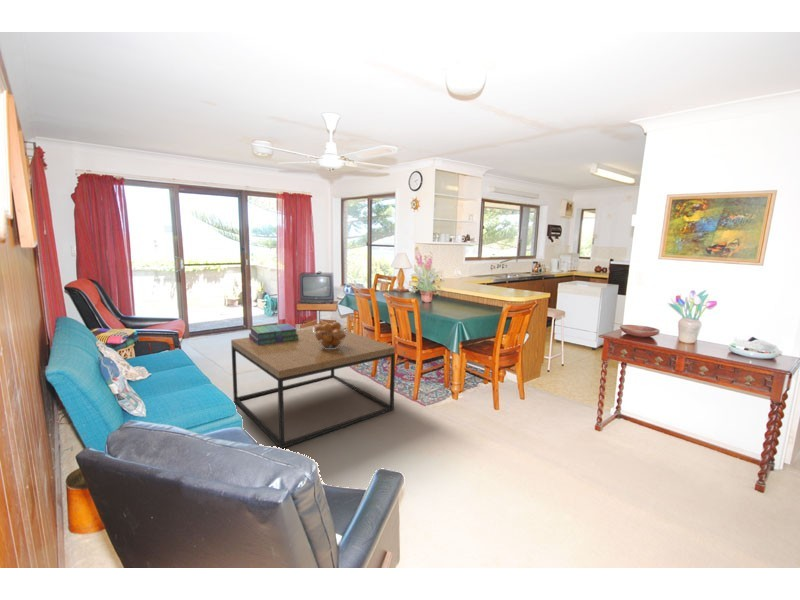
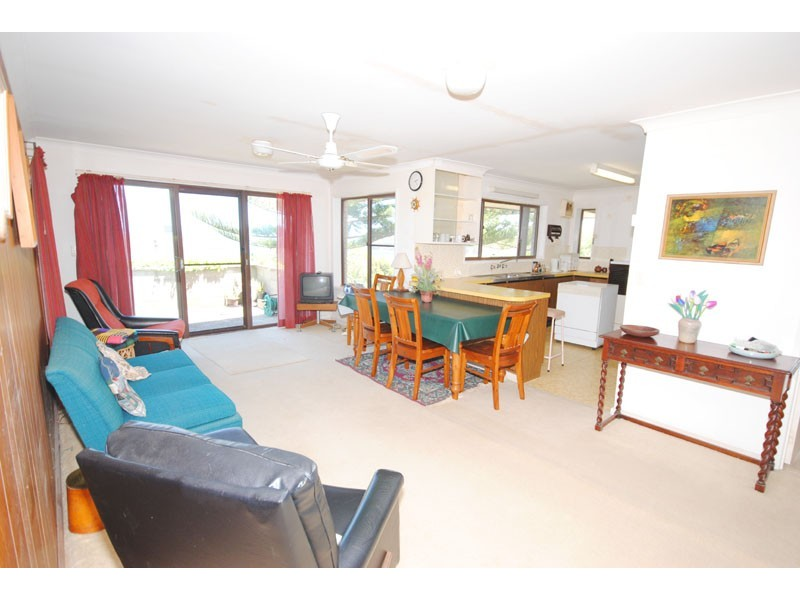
- coffee table [230,327,396,449]
- stack of books [248,323,298,345]
- fruit basket [312,321,349,349]
